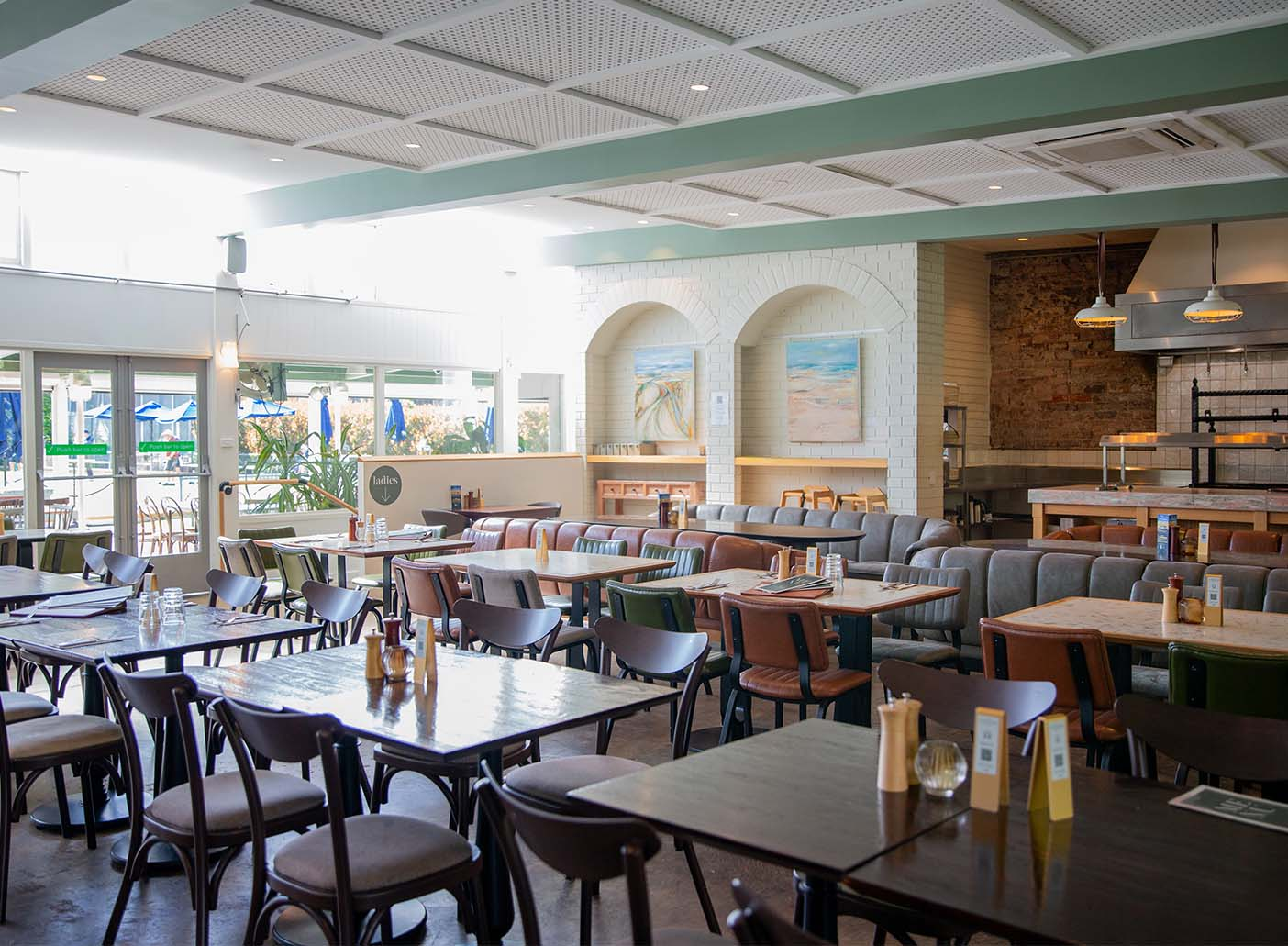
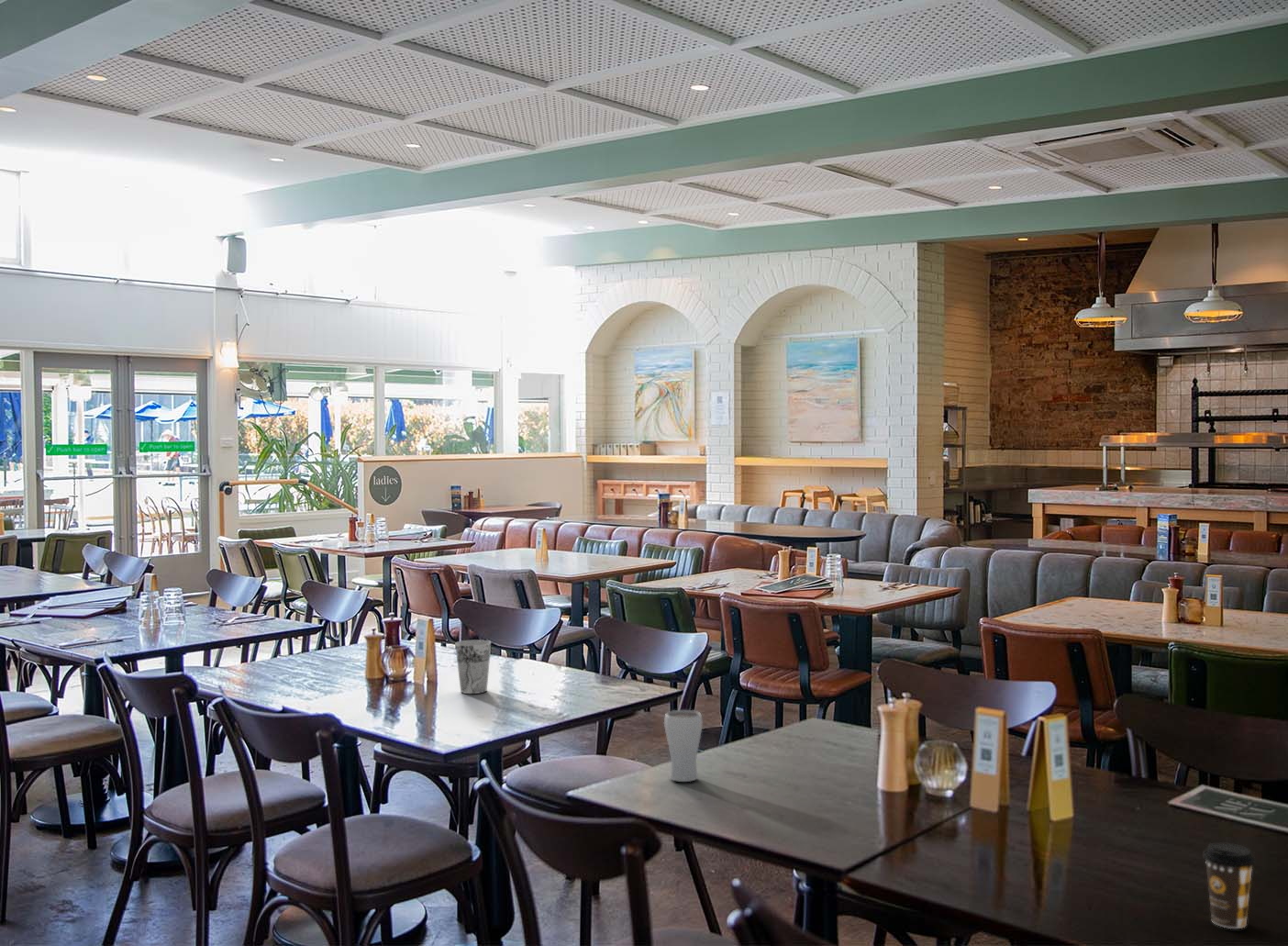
+ drinking glass [663,709,703,783]
+ coffee cup [1202,841,1257,929]
+ cup [454,640,492,695]
